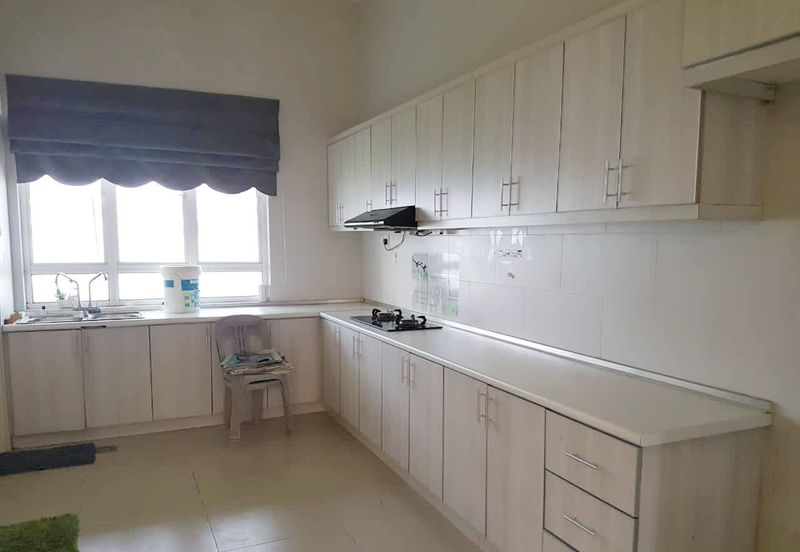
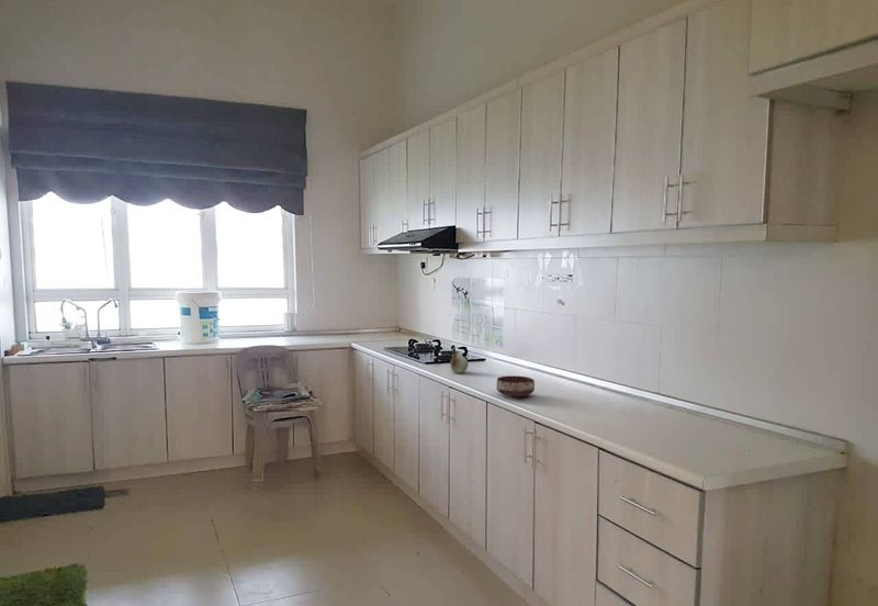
+ bowl [495,375,536,399]
+ fruit [449,349,469,374]
